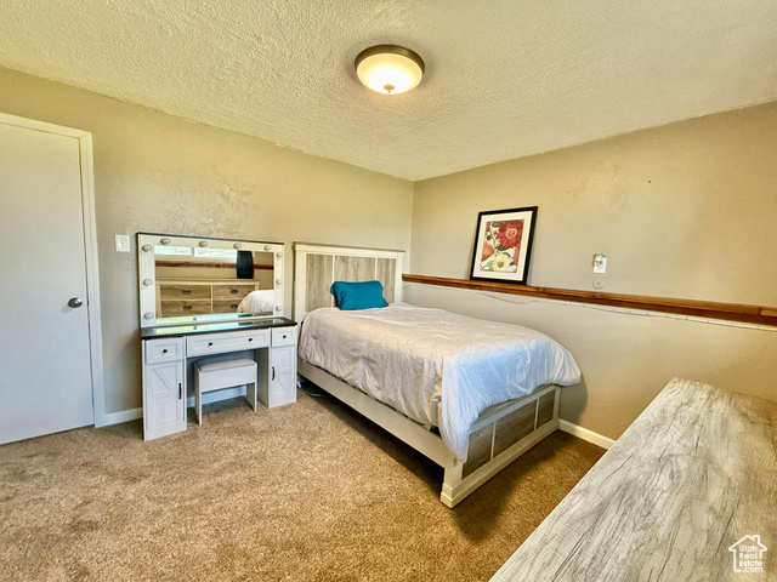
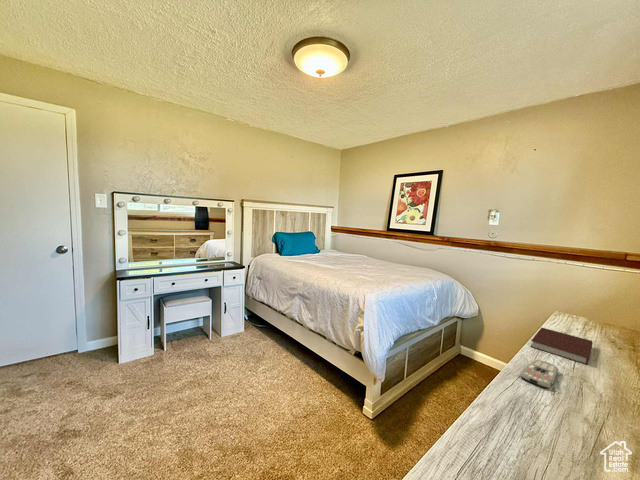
+ remote control [519,359,559,389]
+ notebook [530,327,594,366]
